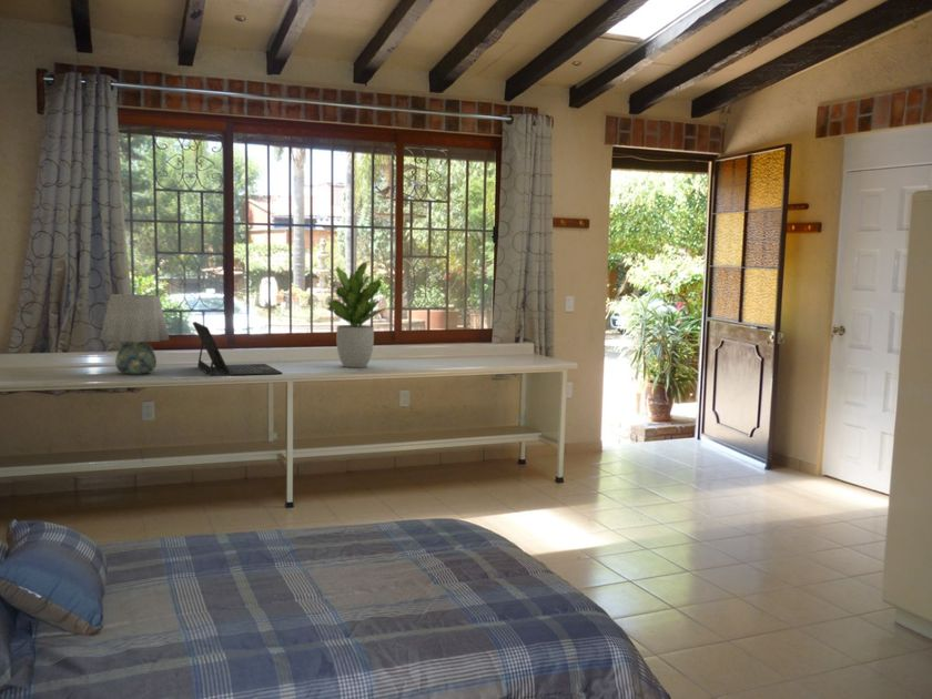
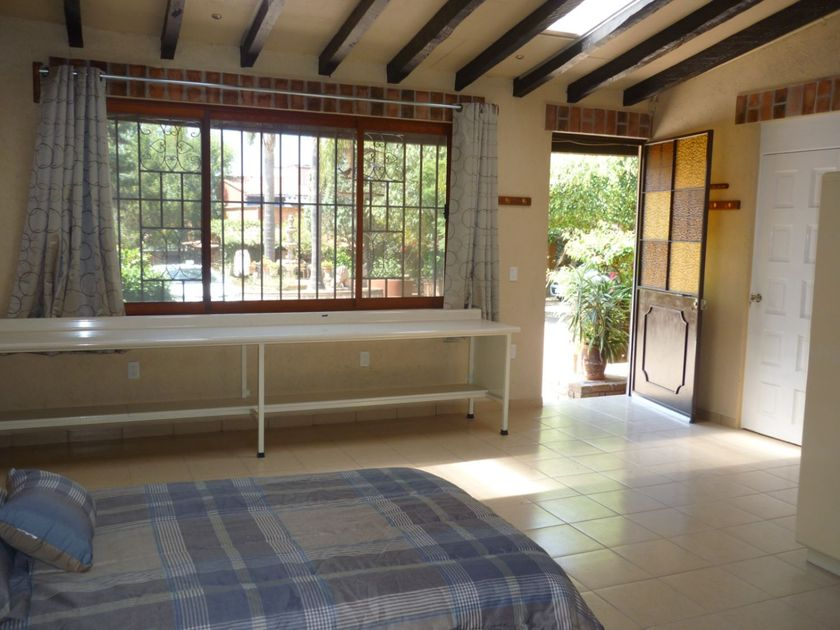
- laptop [192,321,283,377]
- table lamp [99,293,170,375]
- potted plant [323,261,391,368]
